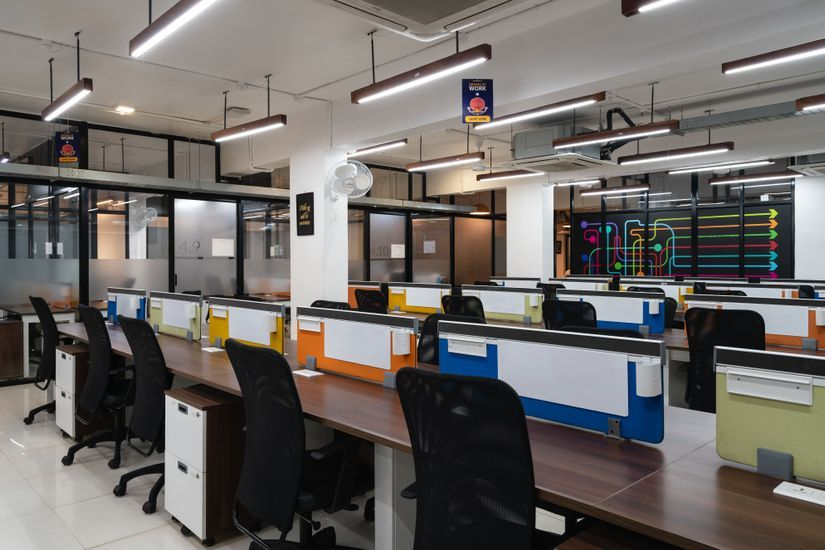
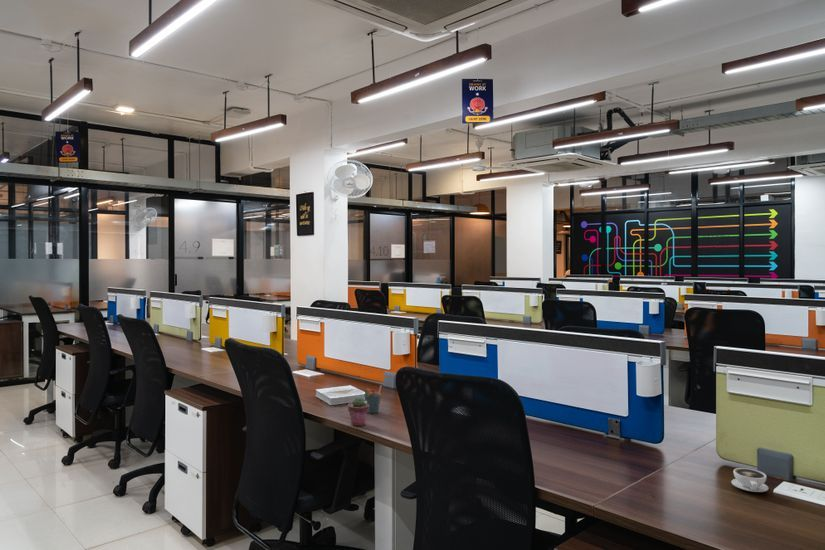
+ cappuccino [730,467,769,493]
+ book [315,384,365,406]
+ pen holder [363,384,383,414]
+ potted succulent [347,396,369,427]
